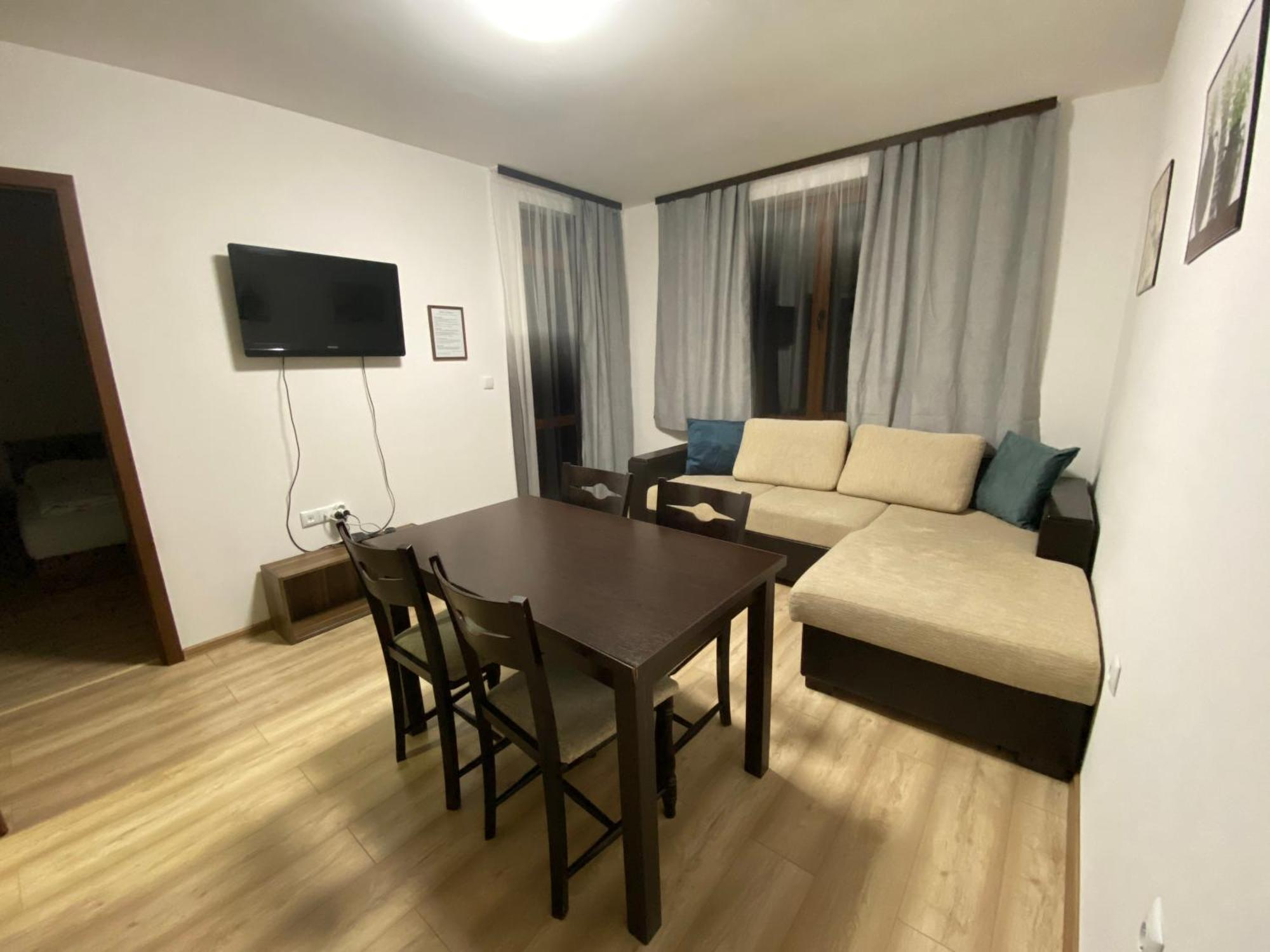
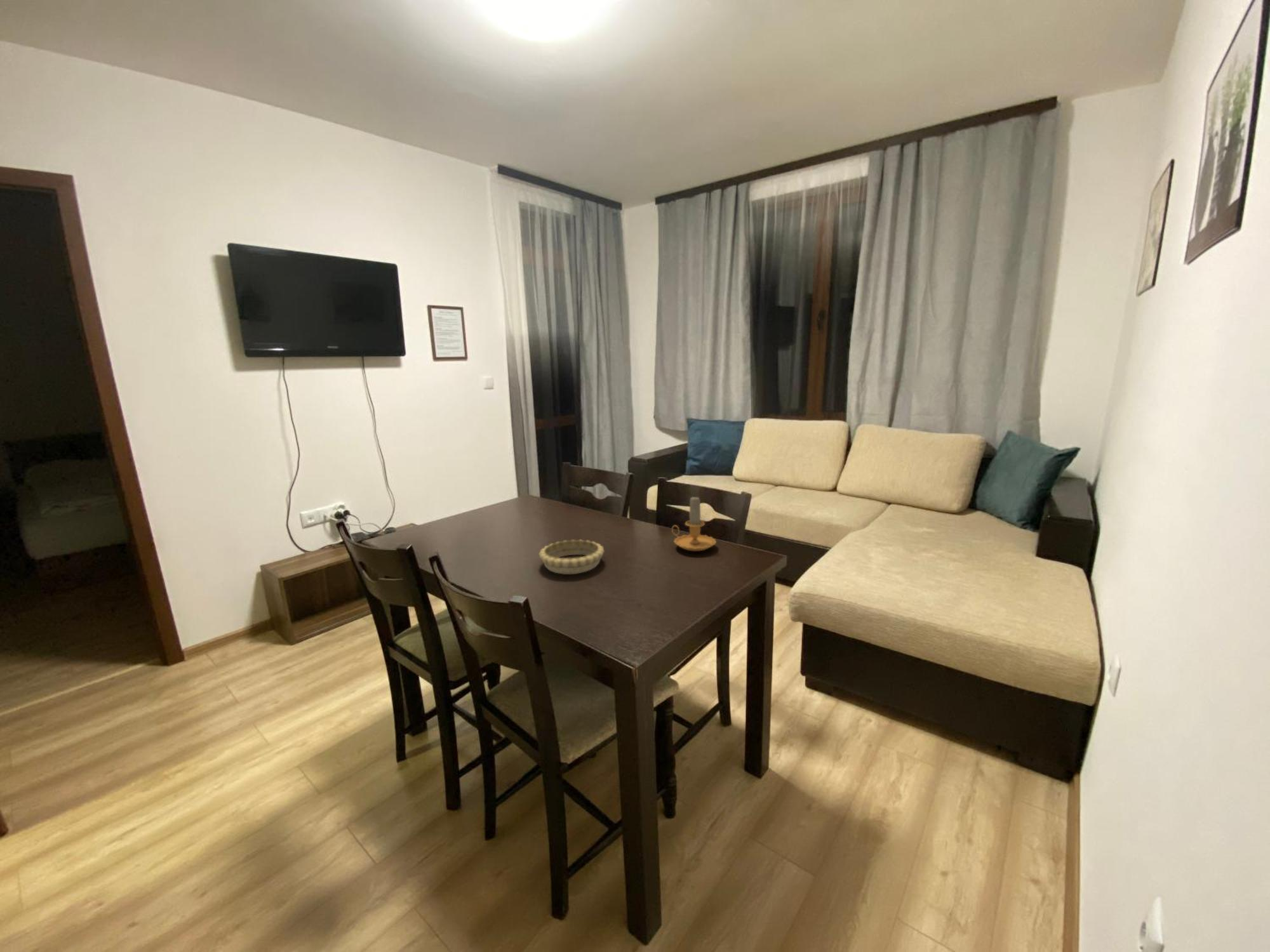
+ decorative bowl [538,539,605,574]
+ candle [671,494,717,552]
